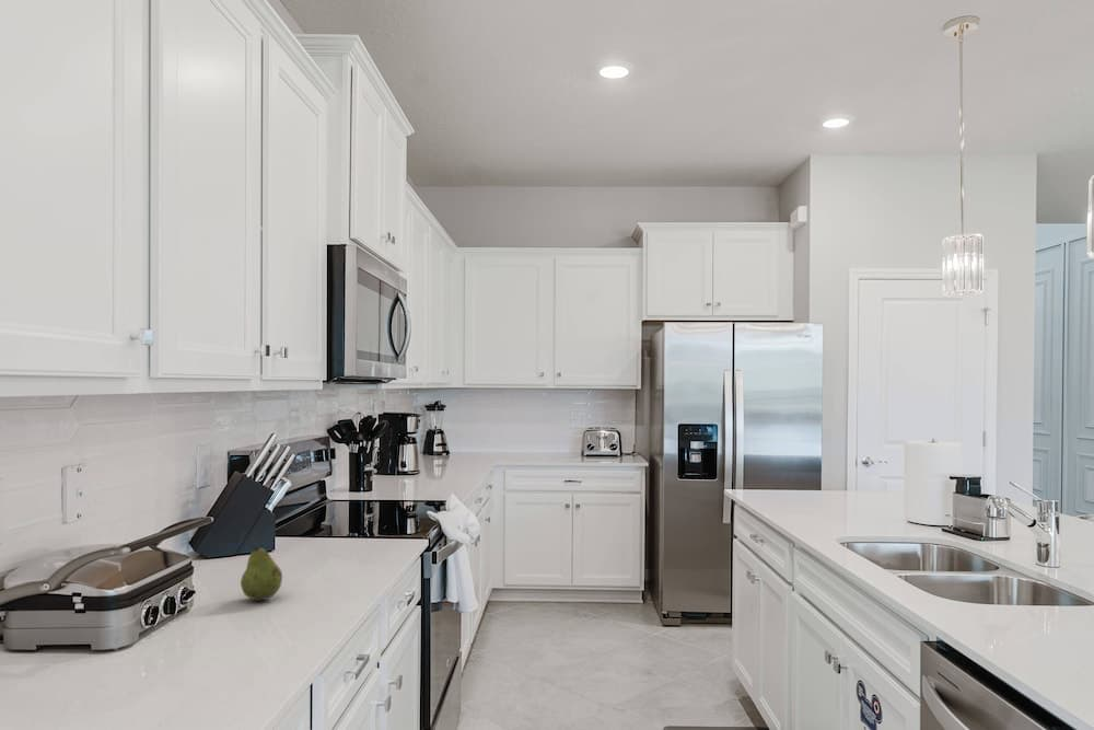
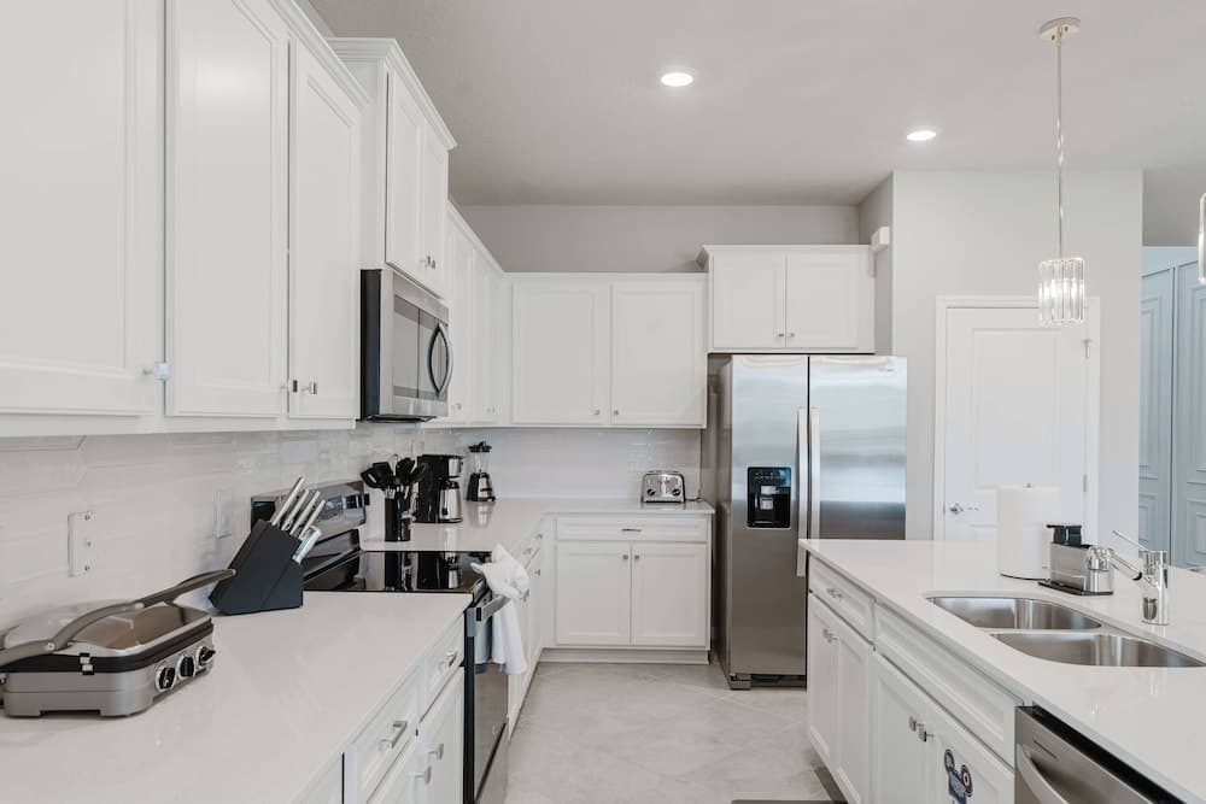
- fruit [240,542,283,602]
